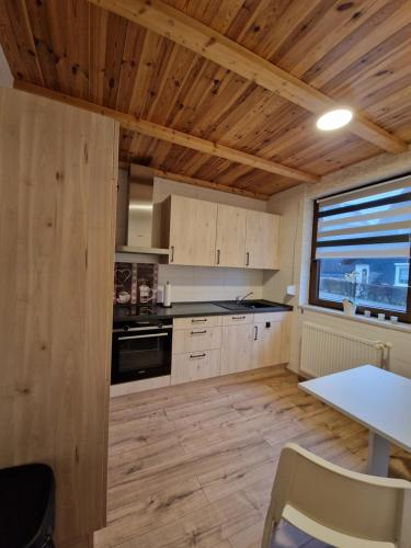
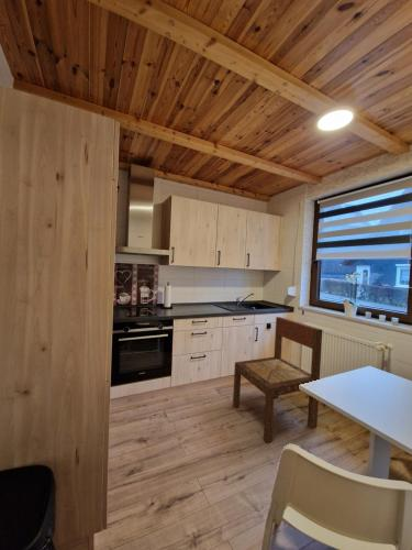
+ dining chair [232,316,323,444]
